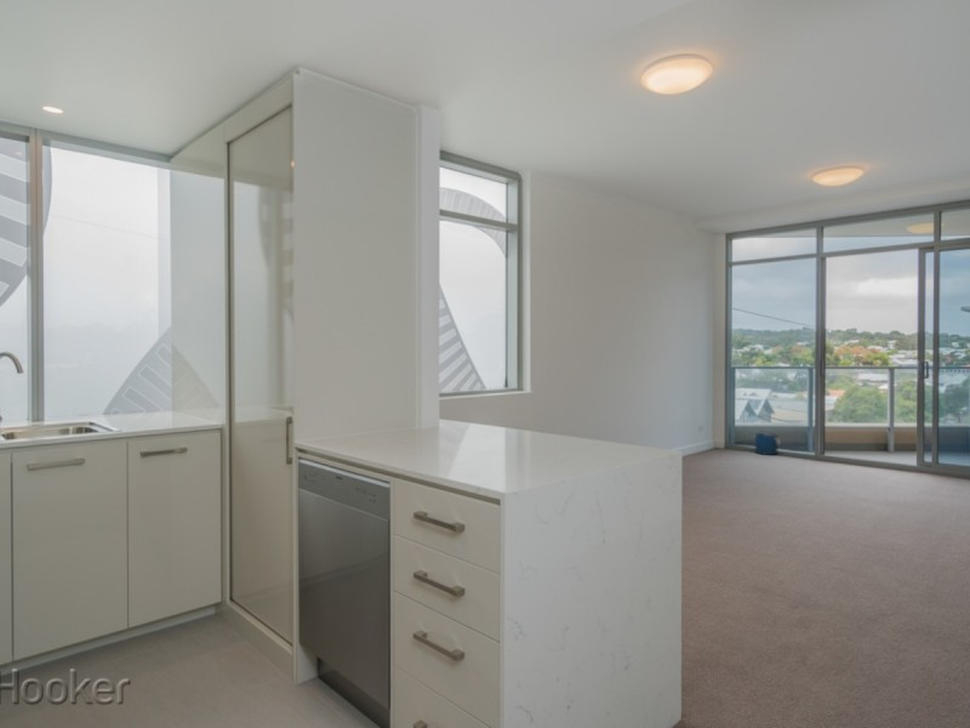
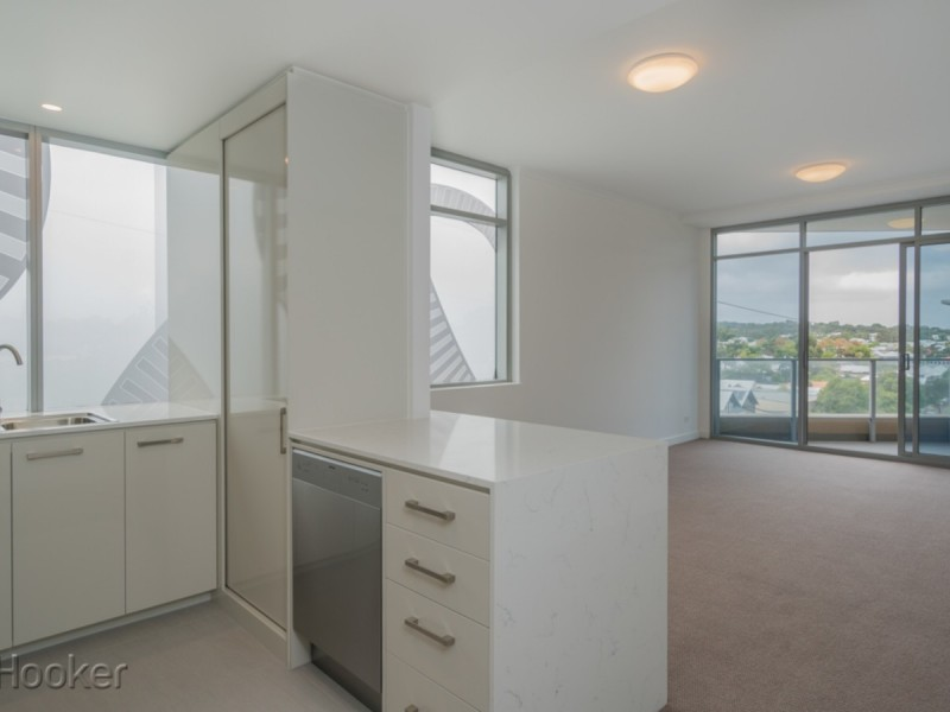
- bucket [753,432,781,456]
